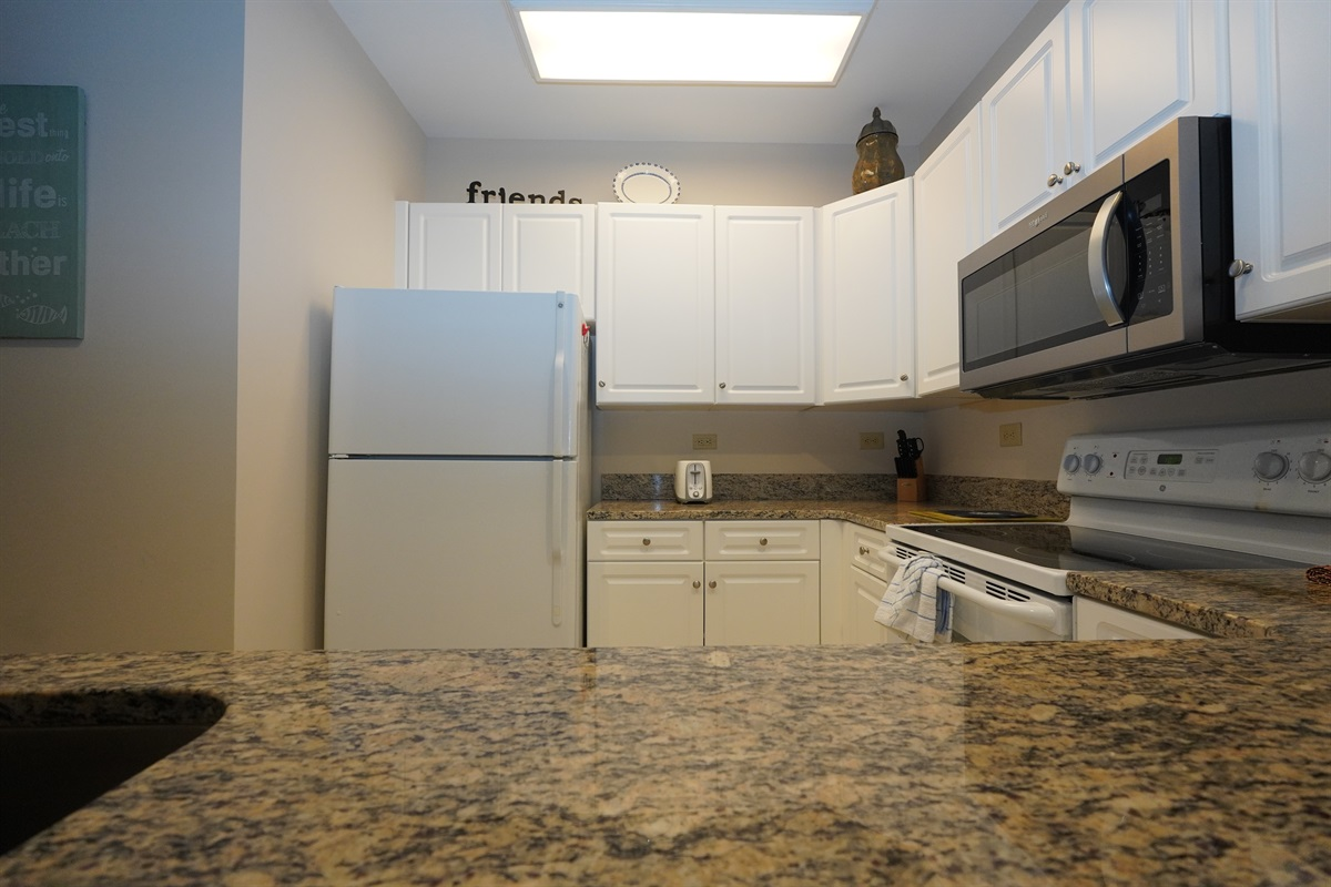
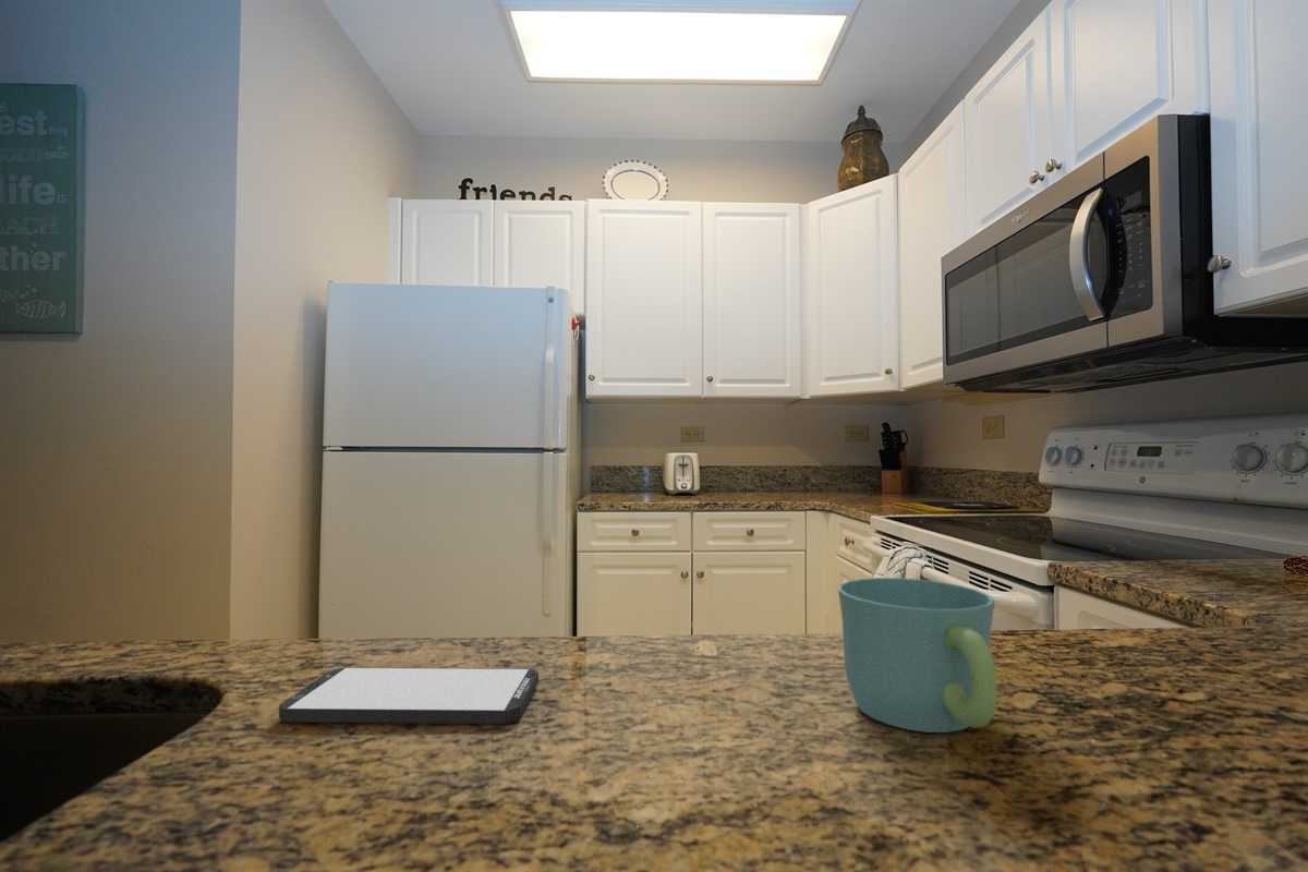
+ smartphone [278,666,540,725]
+ mug [837,577,997,734]
